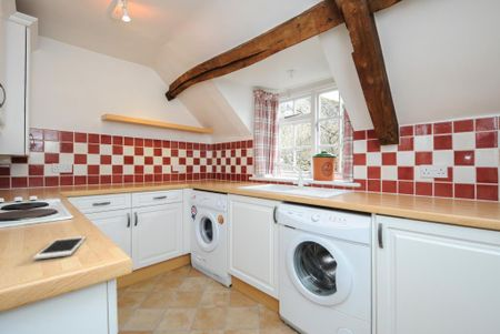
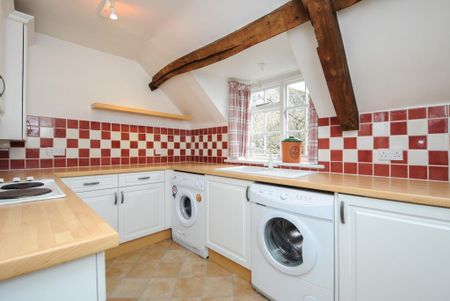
- cell phone [32,235,87,261]
